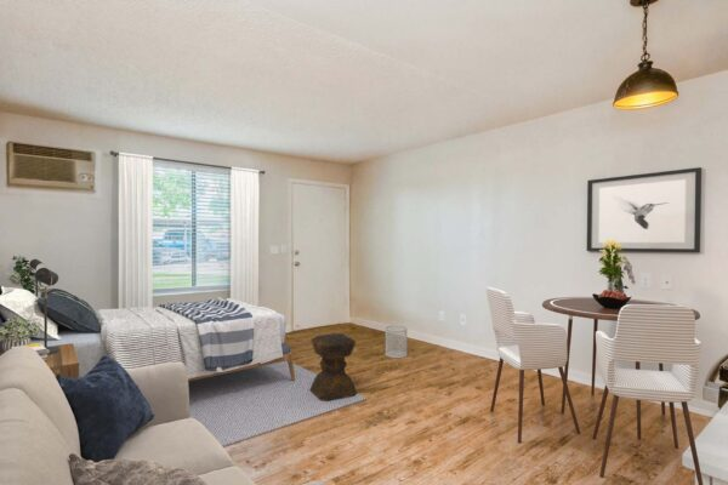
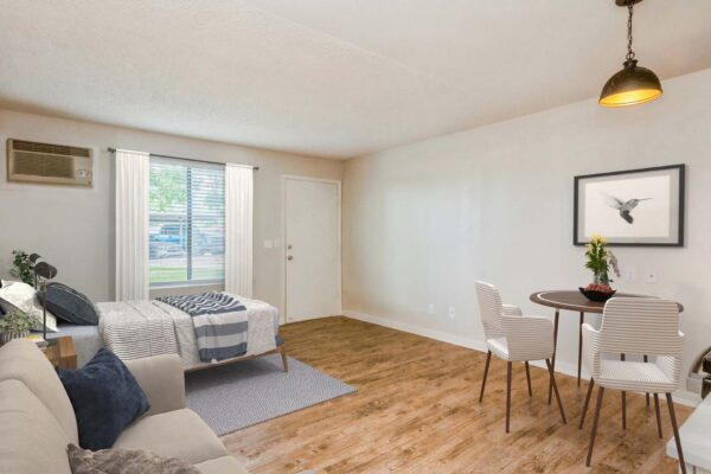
- wastebasket [383,324,409,359]
- stool [308,332,358,403]
